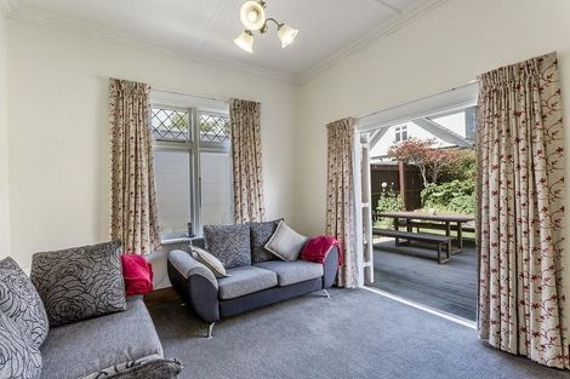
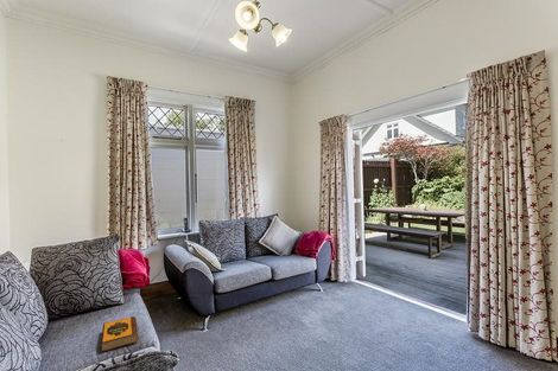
+ hardback book [100,315,140,353]
